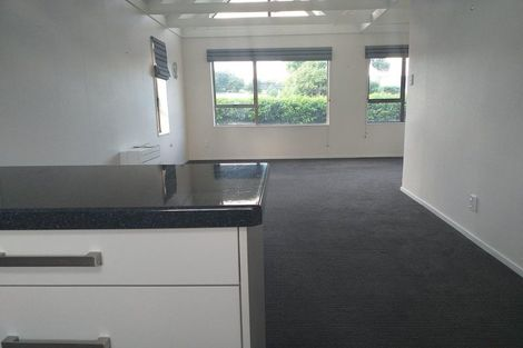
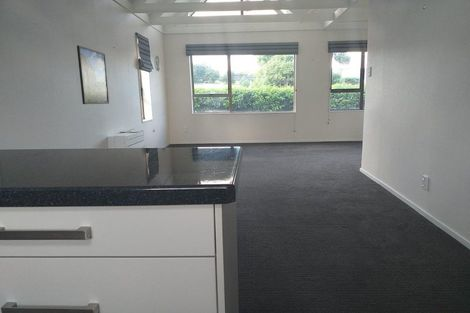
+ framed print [76,44,110,105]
